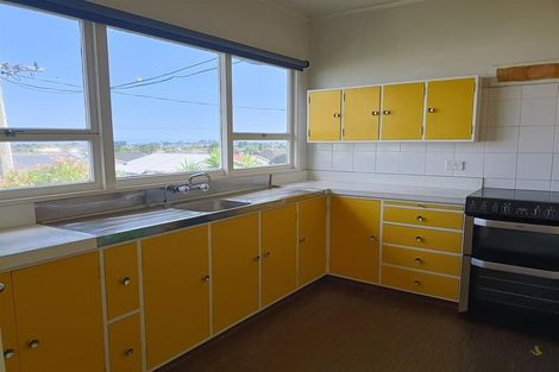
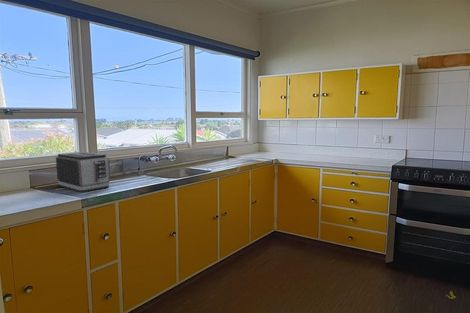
+ toaster [55,151,111,193]
